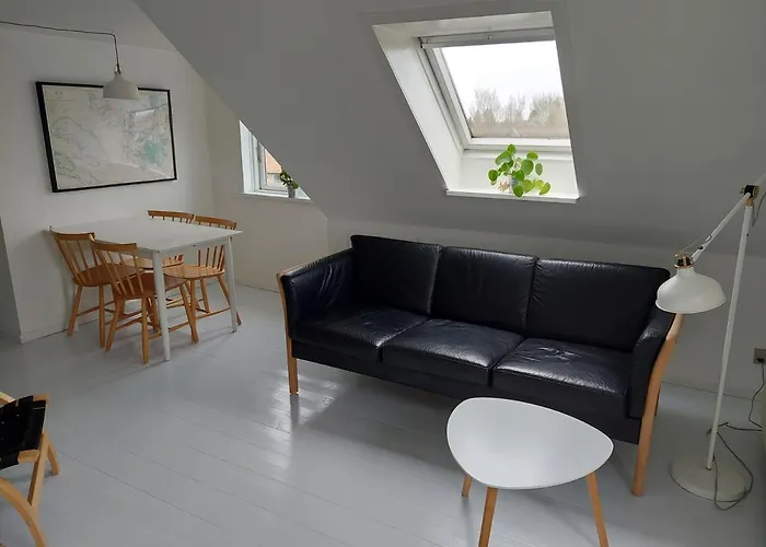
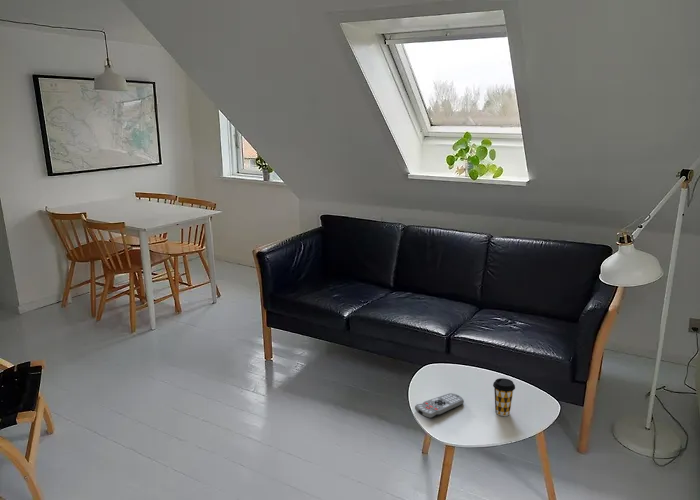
+ coffee cup [492,377,516,417]
+ remote control [414,392,465,419]
